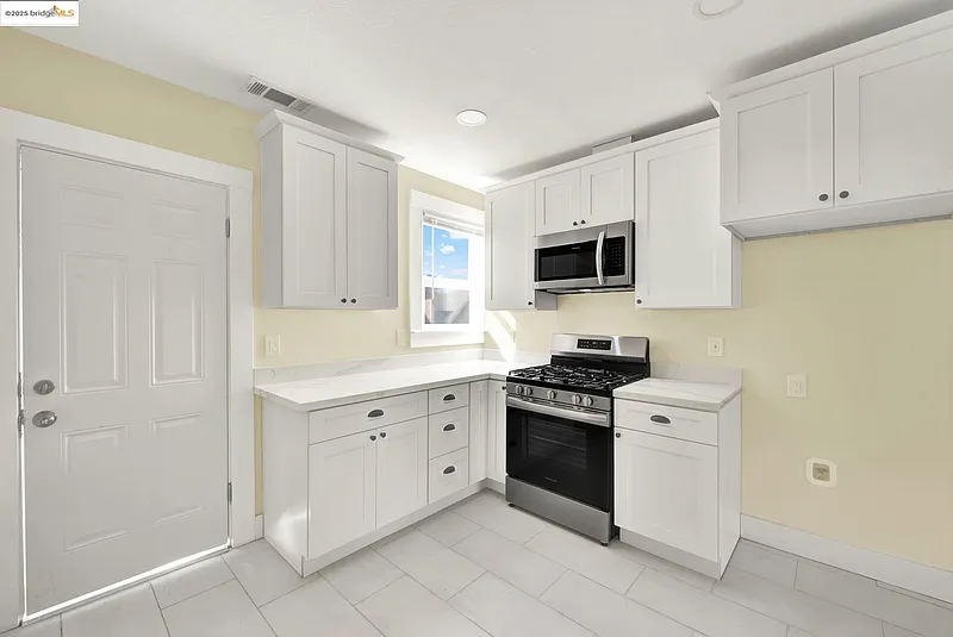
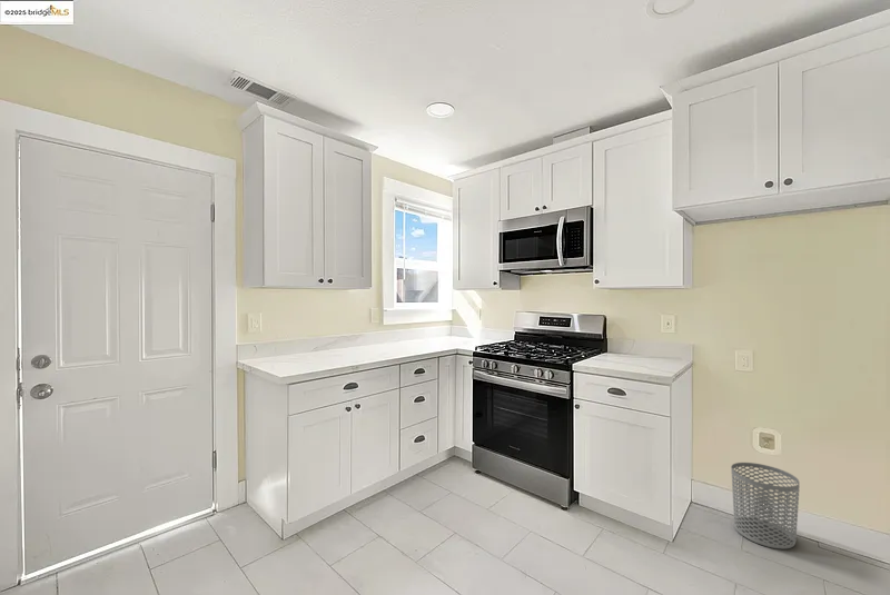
+ waste bin [730,462,801,551]
